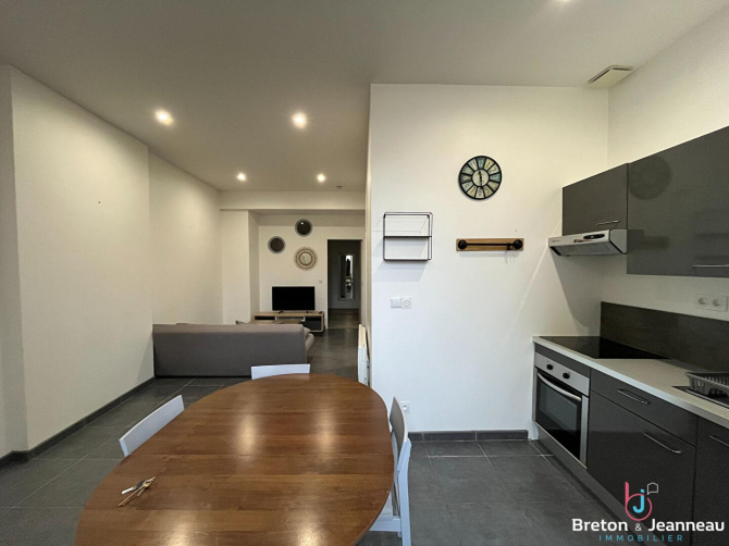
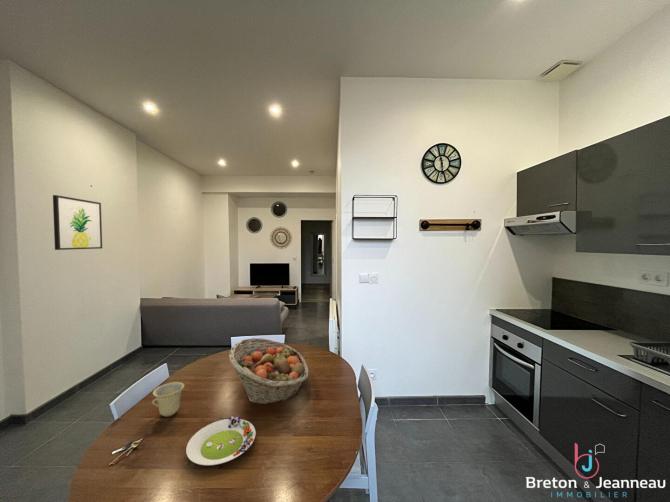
+ fruit basket [228,337,309,405]
+ salad plate [185,415,256,466]
+ wall art [52,194,103,251]
+ cup [151,381,185,417]
